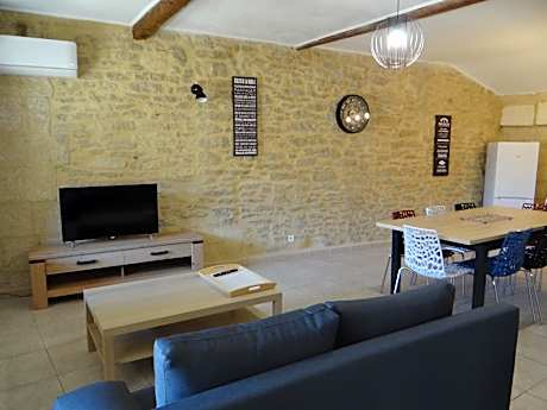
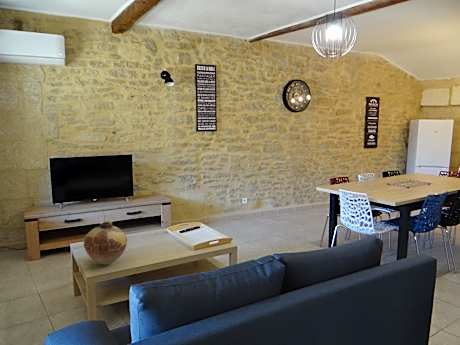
+ vase [83,220,128,265]
